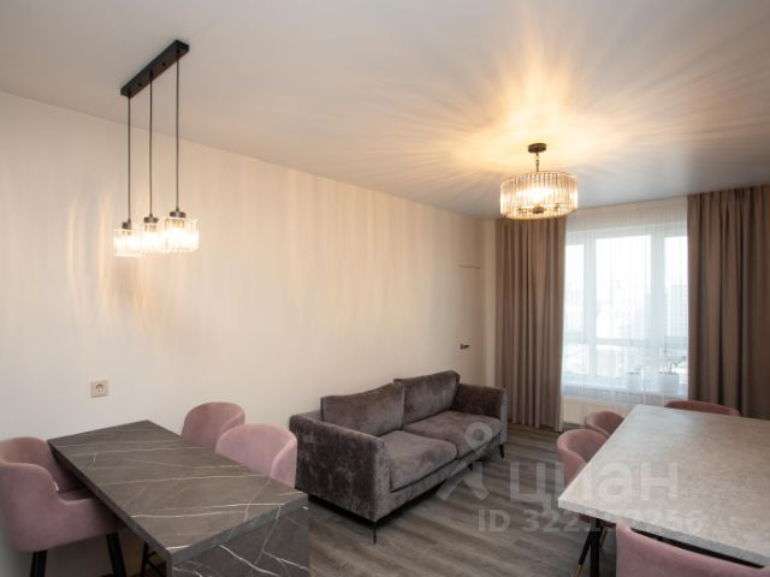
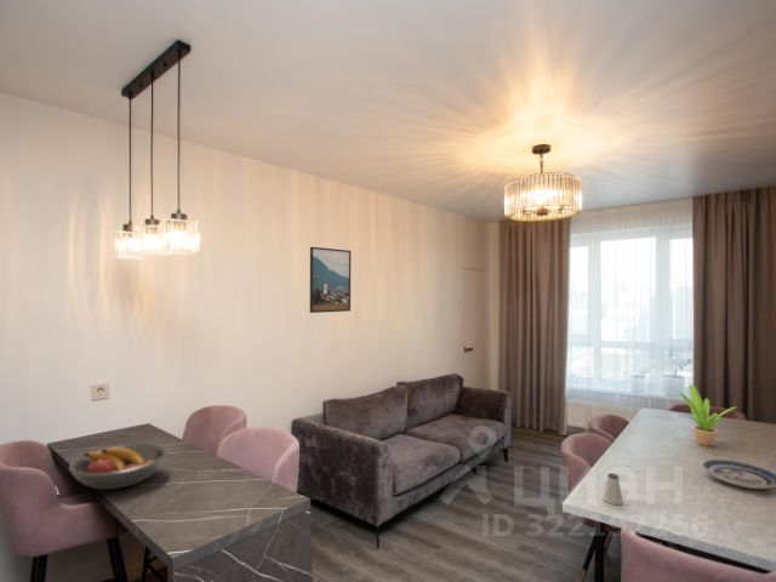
+ plate [702,458,776,490]
+ saltshaker [601,472,624,506]
+ potted plant [677,383,737,447]
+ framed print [309,246,352,314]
+ fruit bowl [68,443,169,491]
